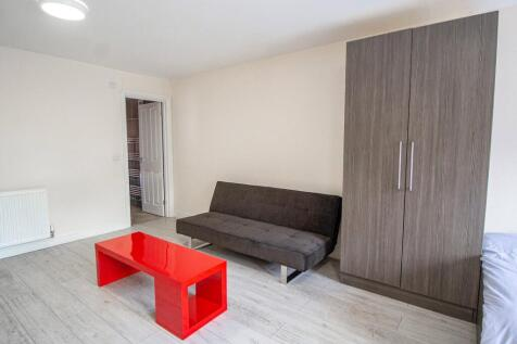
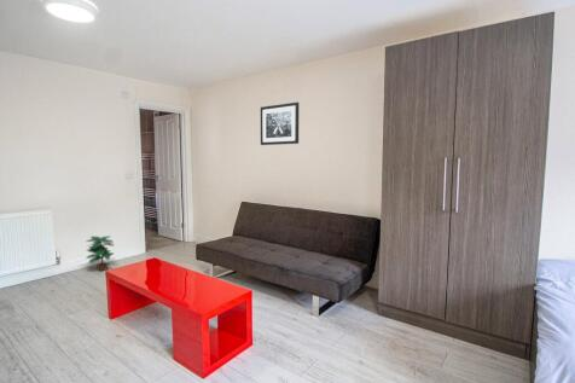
+ potted plant [85,234,116,273]
+ wall art [260,101,300,146]
